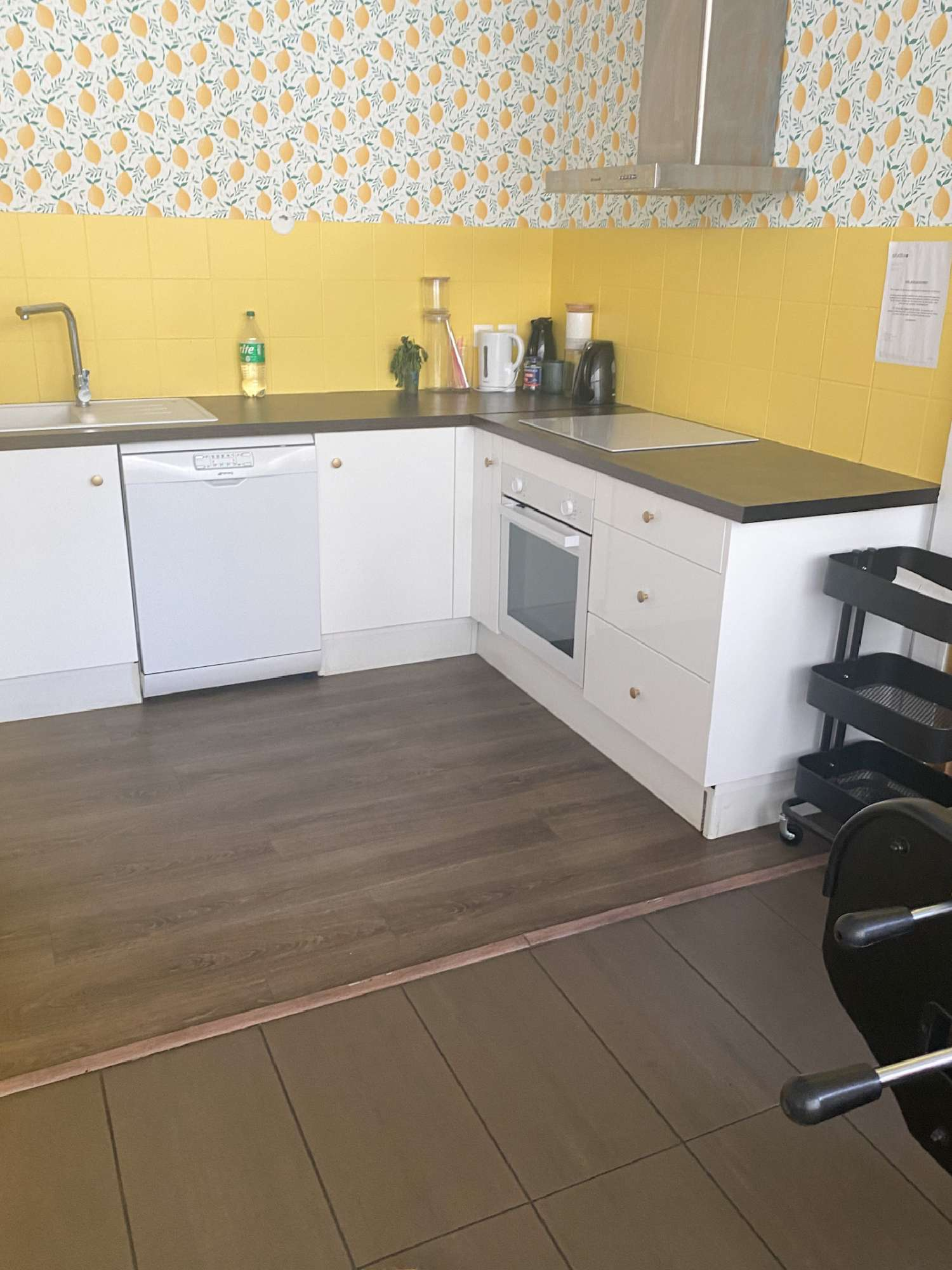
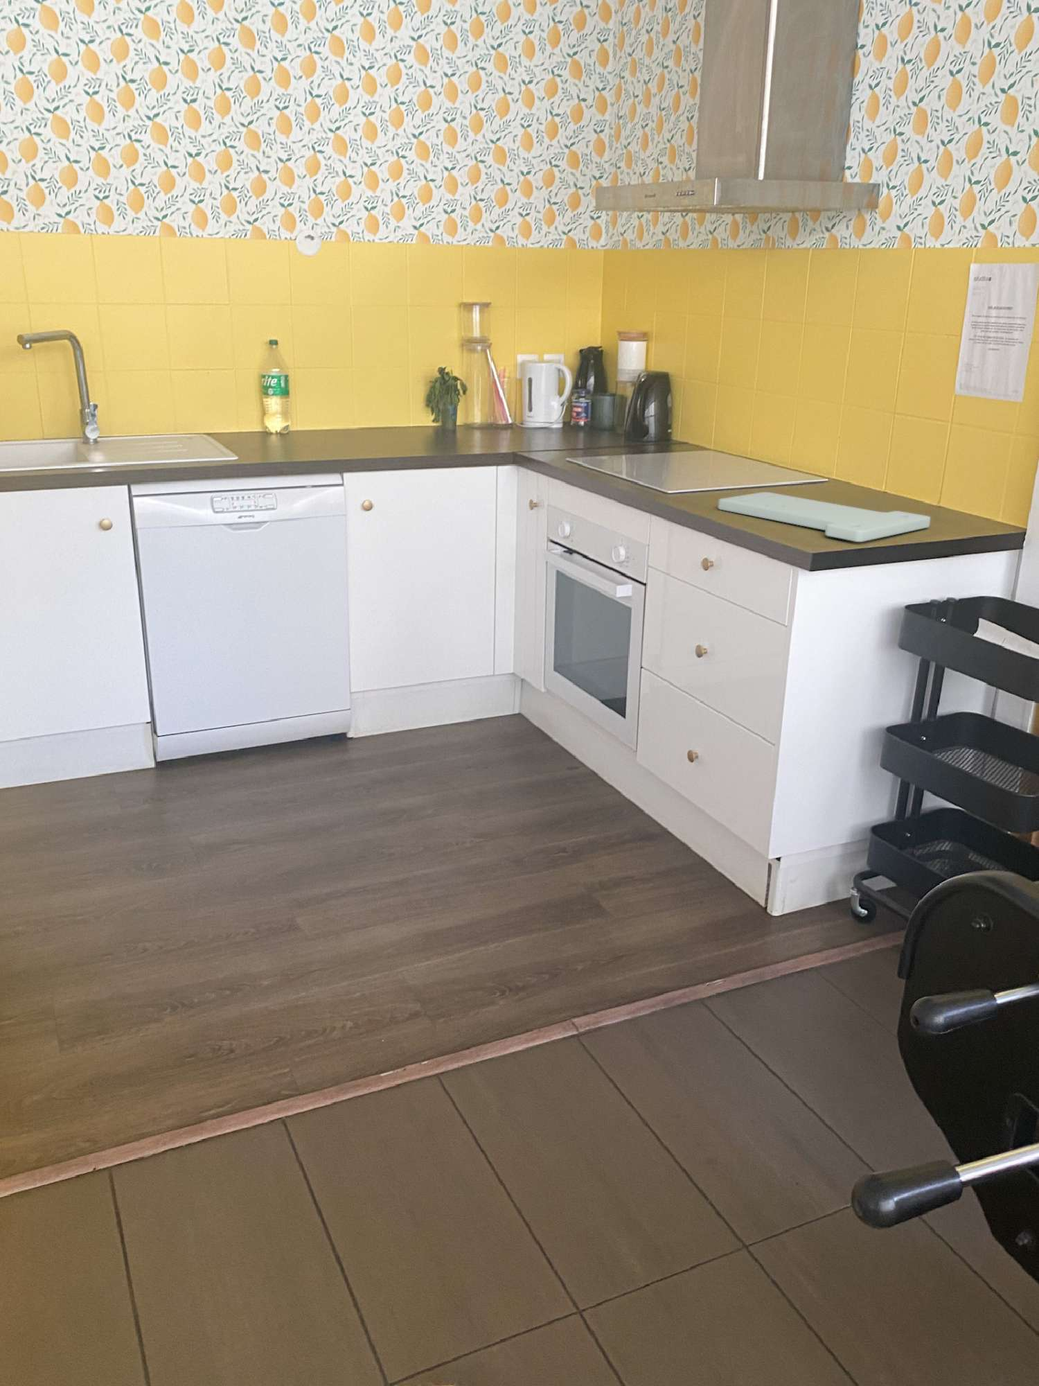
+ cutting board [717,491,931,542]
